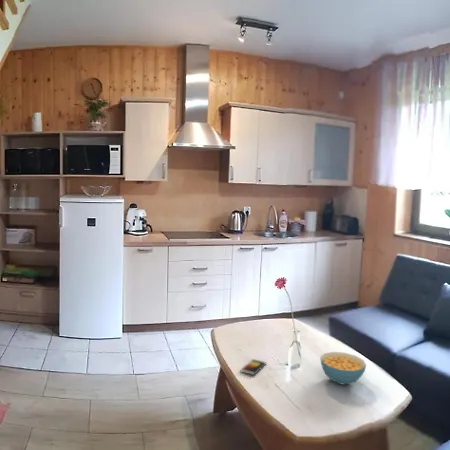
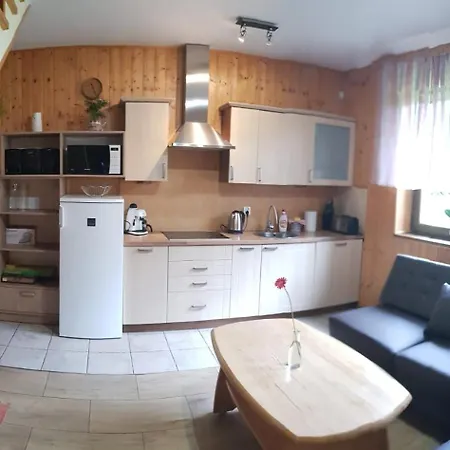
- smartphone [239,358,267,376]
- cereal bowl [319,351,367,386]
